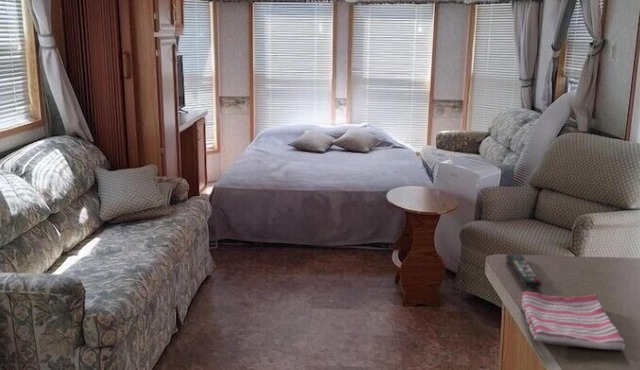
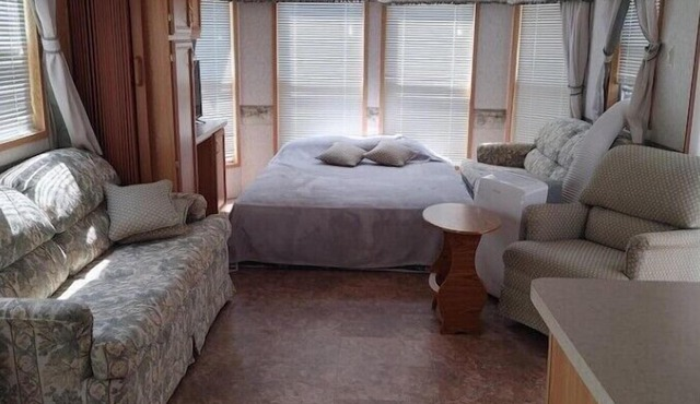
- dish towel [520,290,626,352]
- remote control [505,253,543,288]
